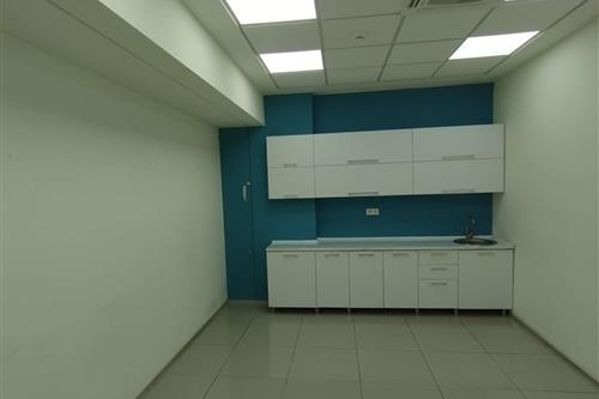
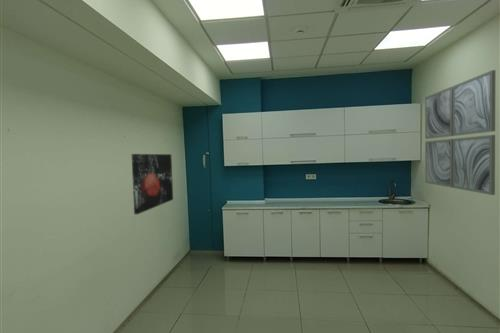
+ wall art [131,153,174,215]
+ wall art [424,69,497,196]
